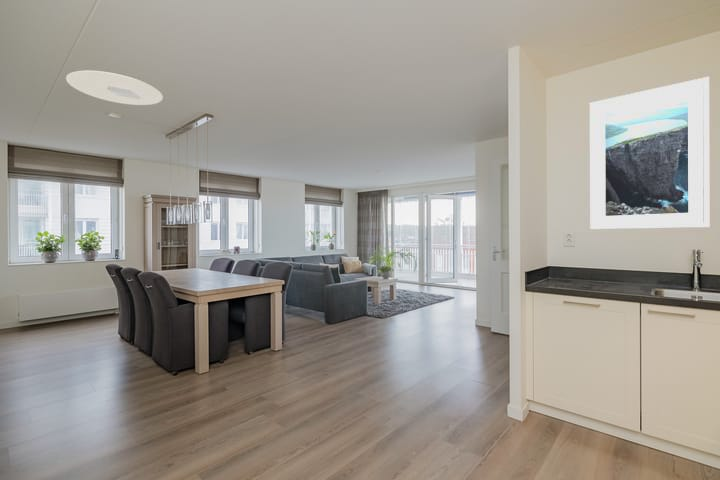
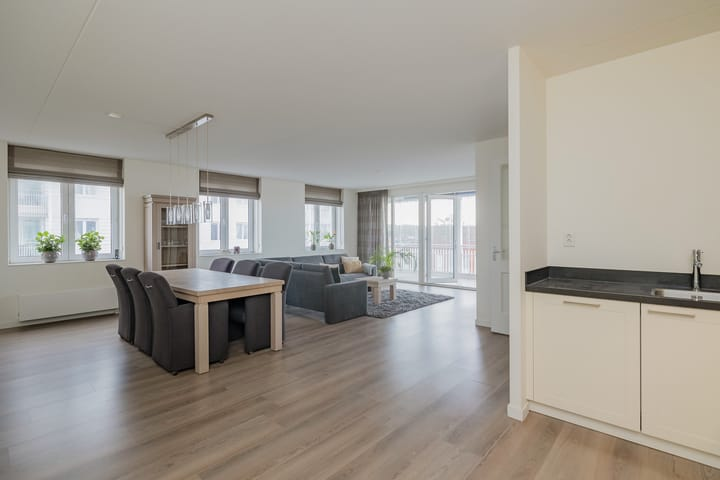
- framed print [589,76,710,230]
- ceiling light [65,70,164,106]
